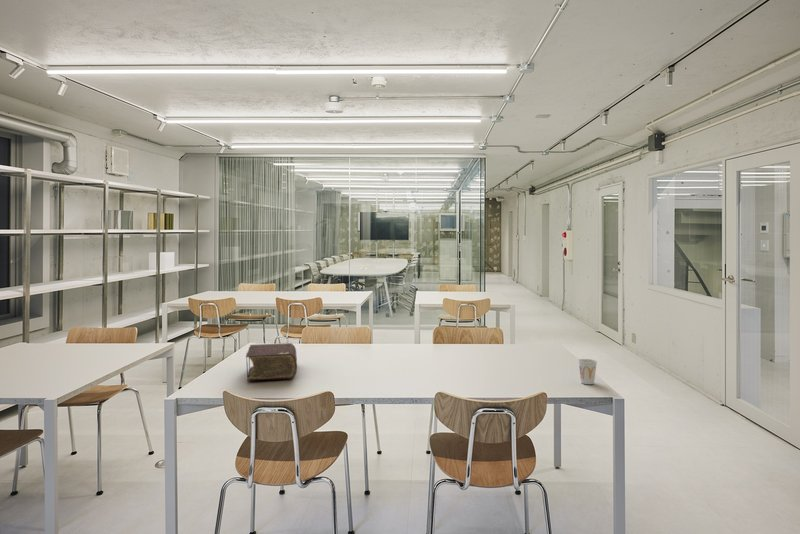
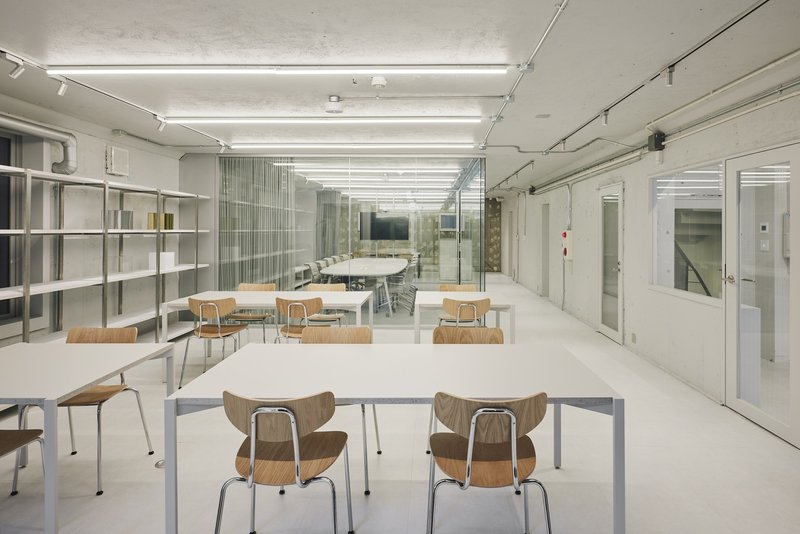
- bible [245,342,298,381]
- cup [577,358,598,385]
